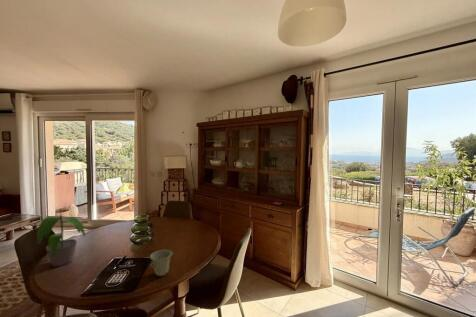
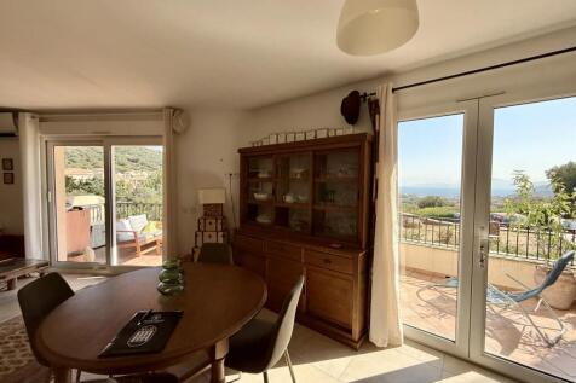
- potted plant [36,213,86,267]
- cup [149,249,173,277]
